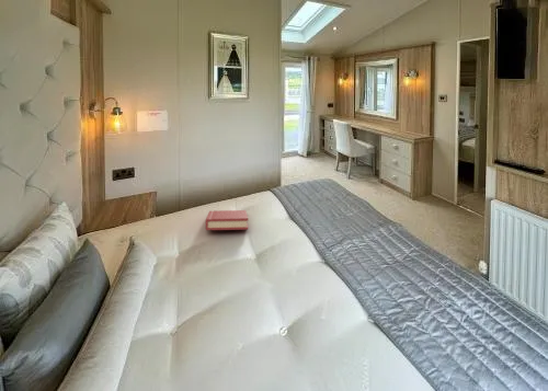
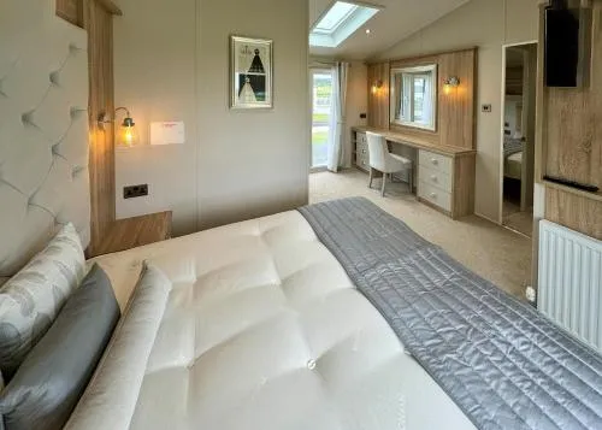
- hardback book [205,209,249,231]
